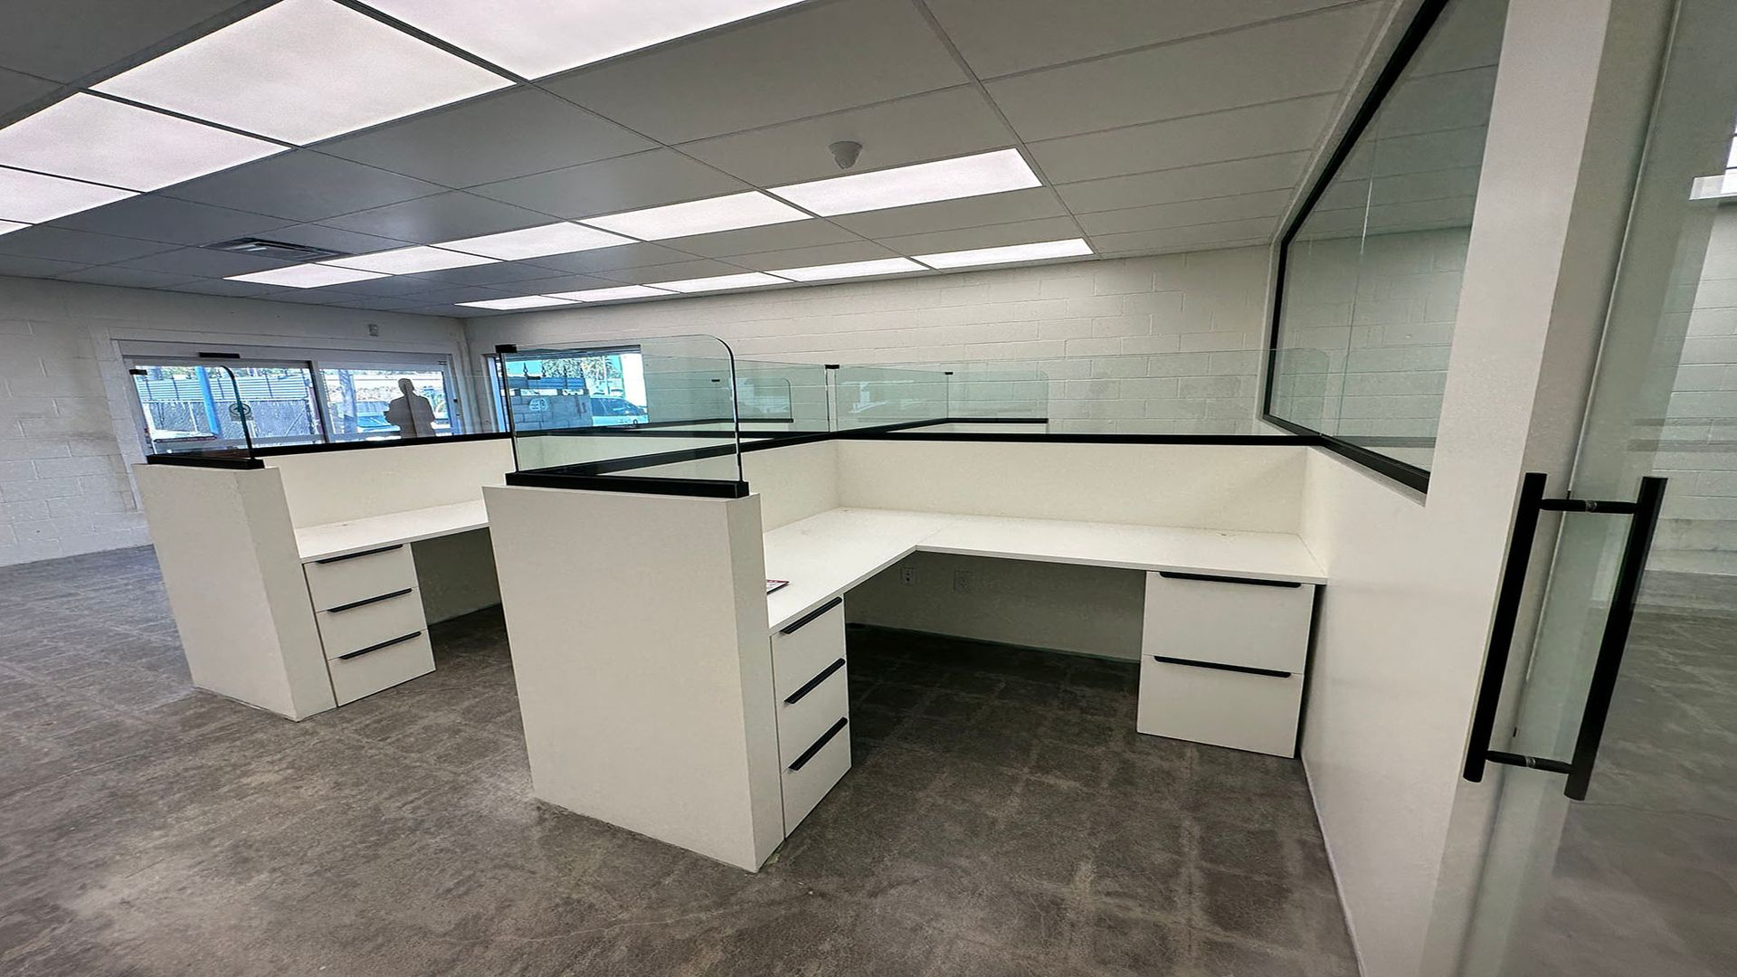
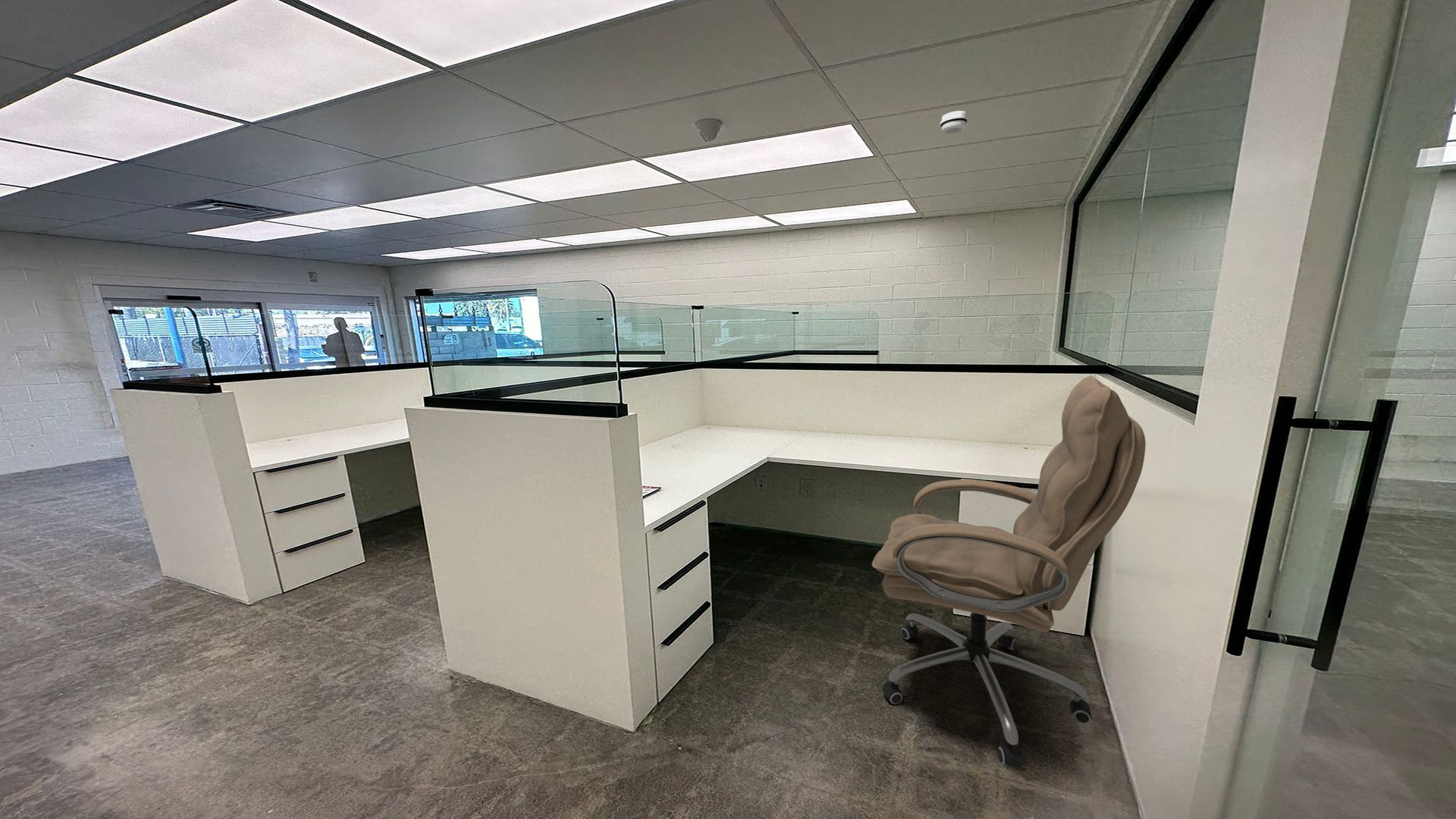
+ smoke detector [940,110,968,135]
+ office chair [871,375,1147,767]
